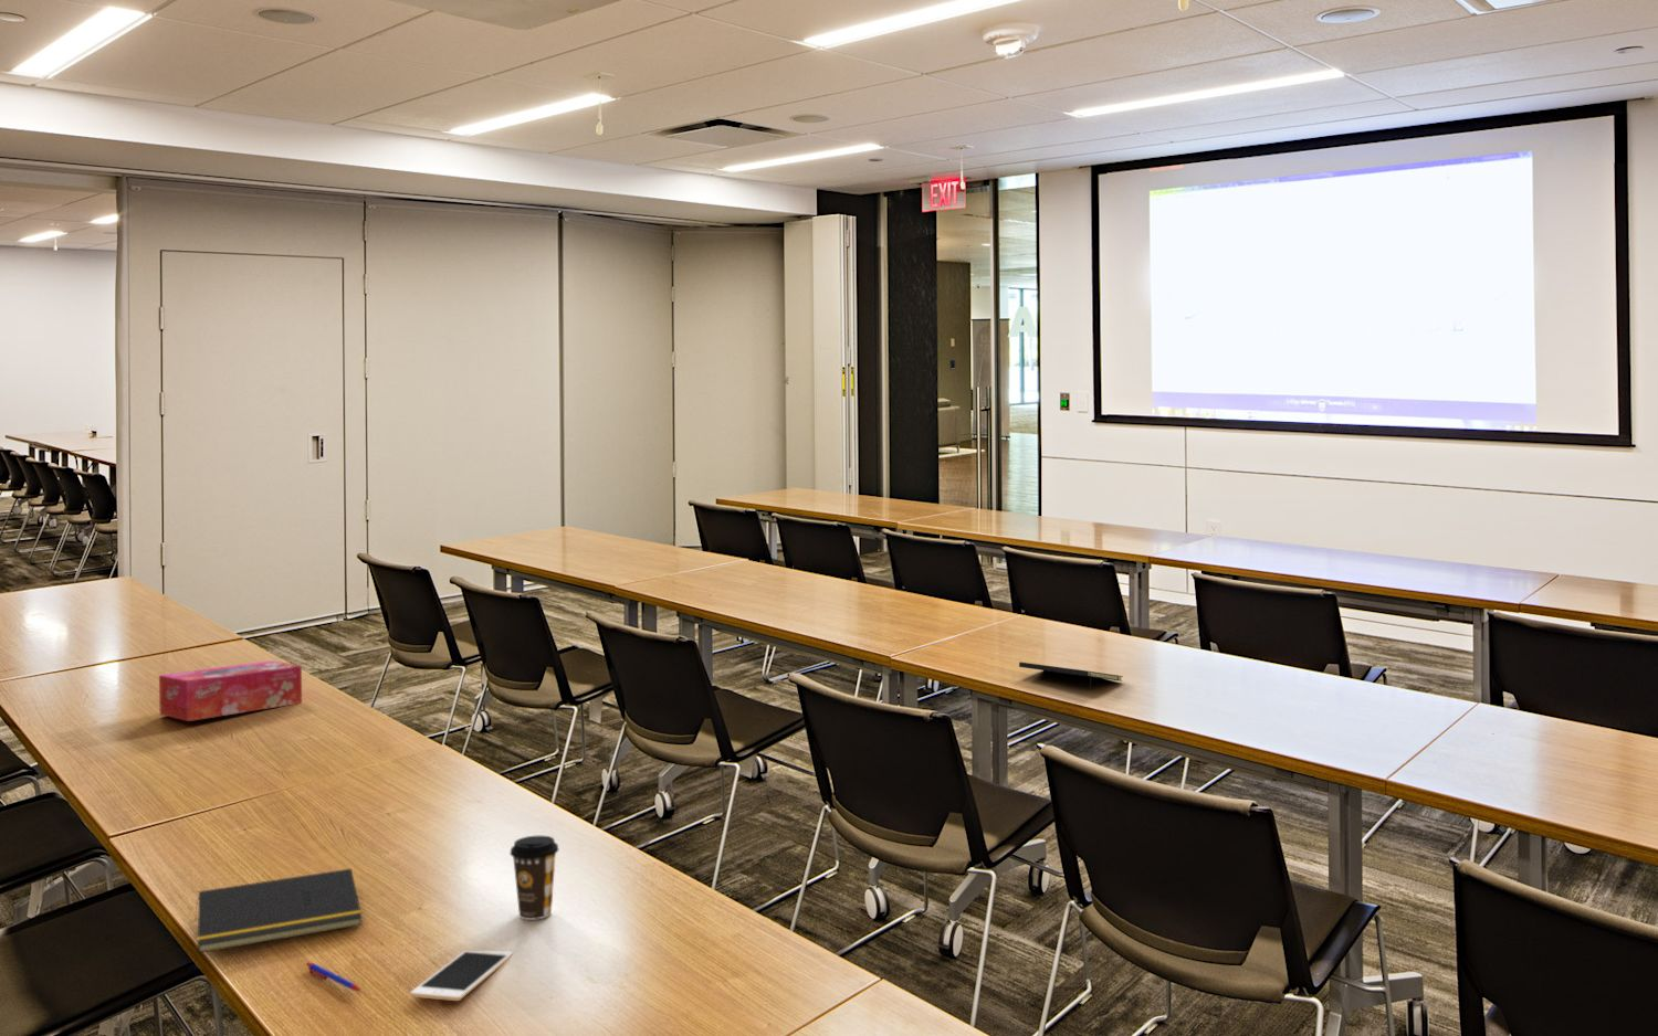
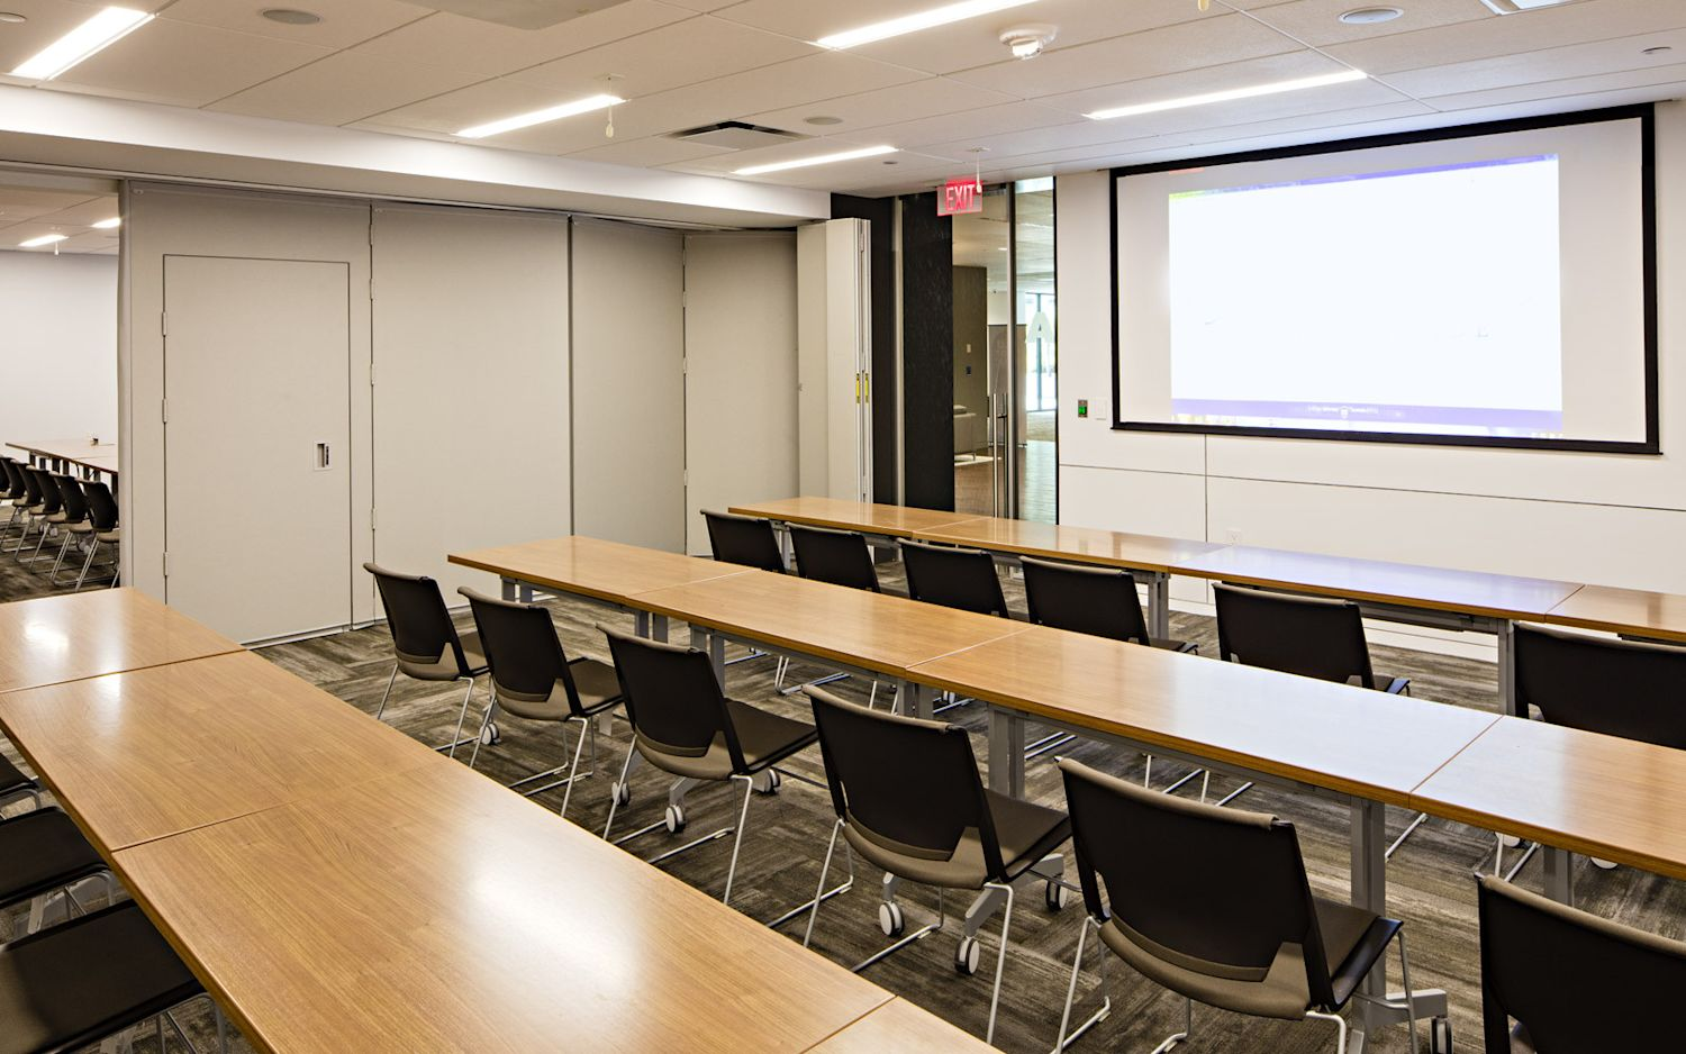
- cell phone [409,950,514,1001]
- coffee cup [509,834,559,921]
- notepad [194,867,363,955]
- notepad [1018,660,1124,689]
- pen [305,961,363,993]
- tissue box [158,659,303,722]
